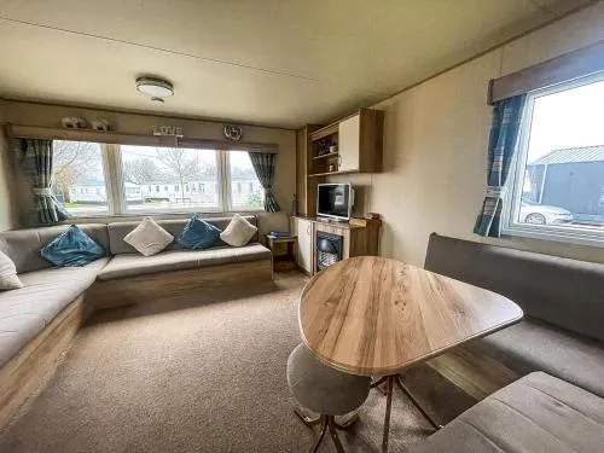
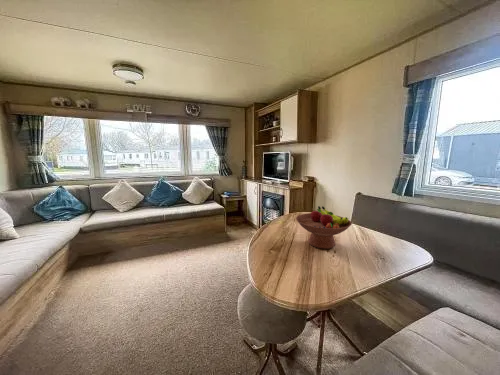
+ fruit bowl [295,205,353,250]
